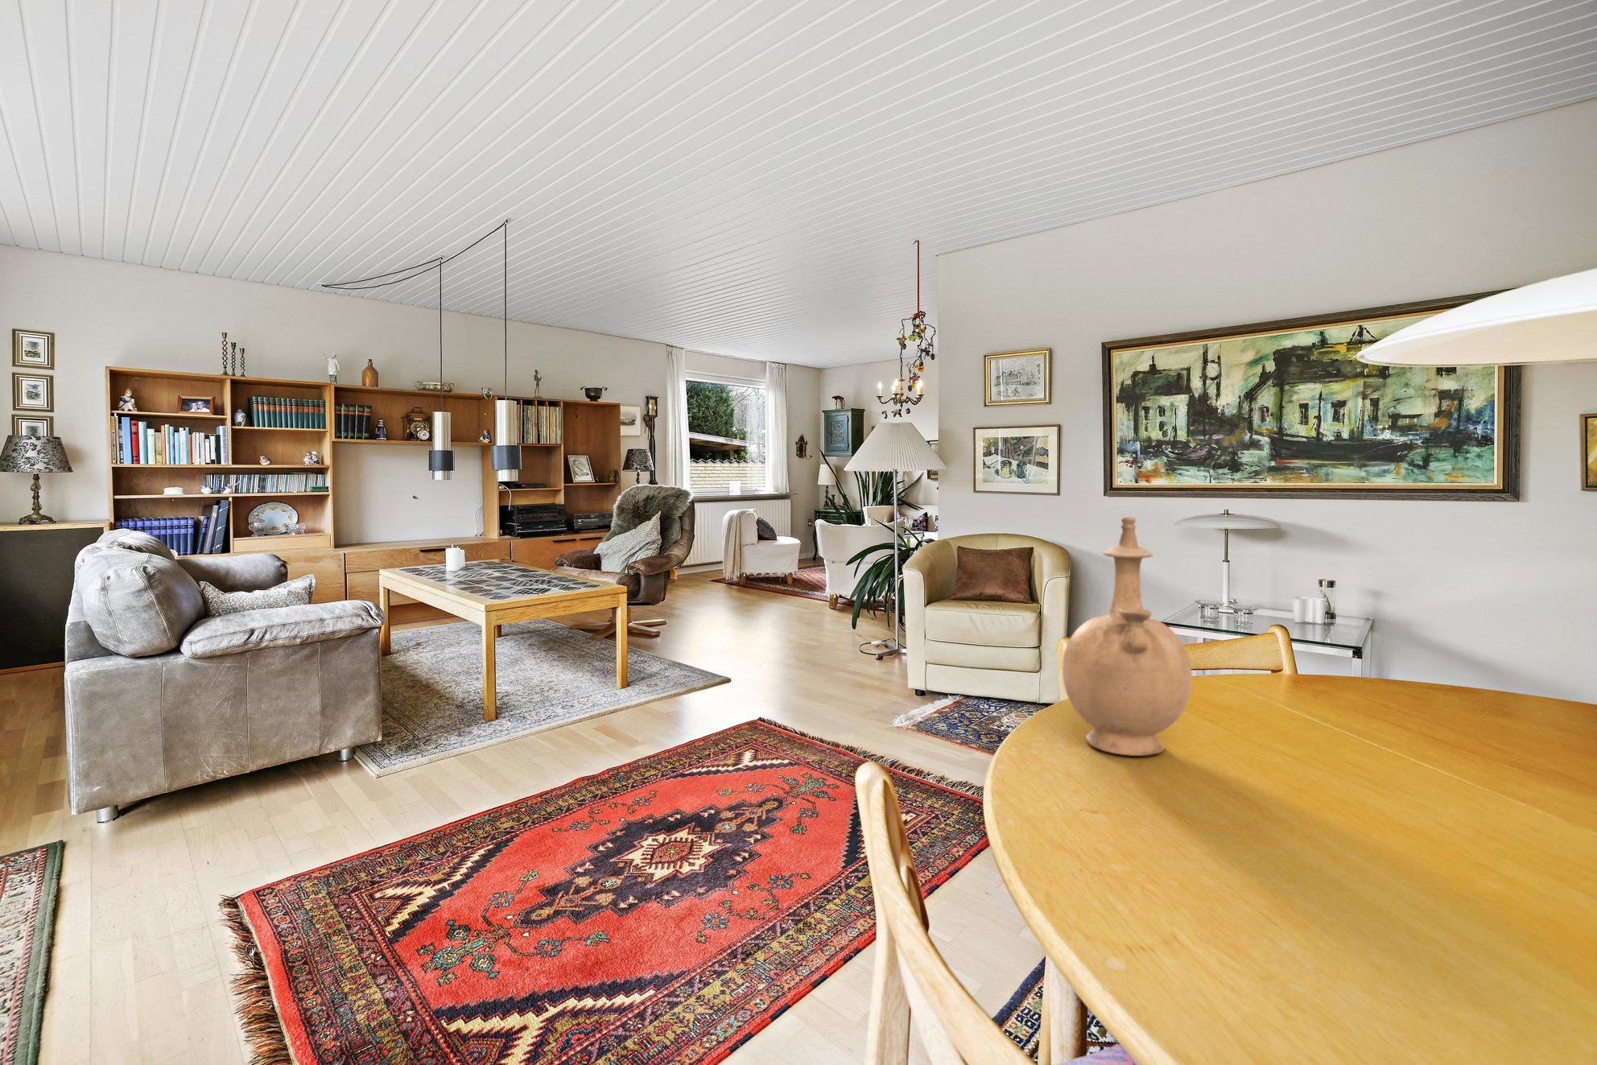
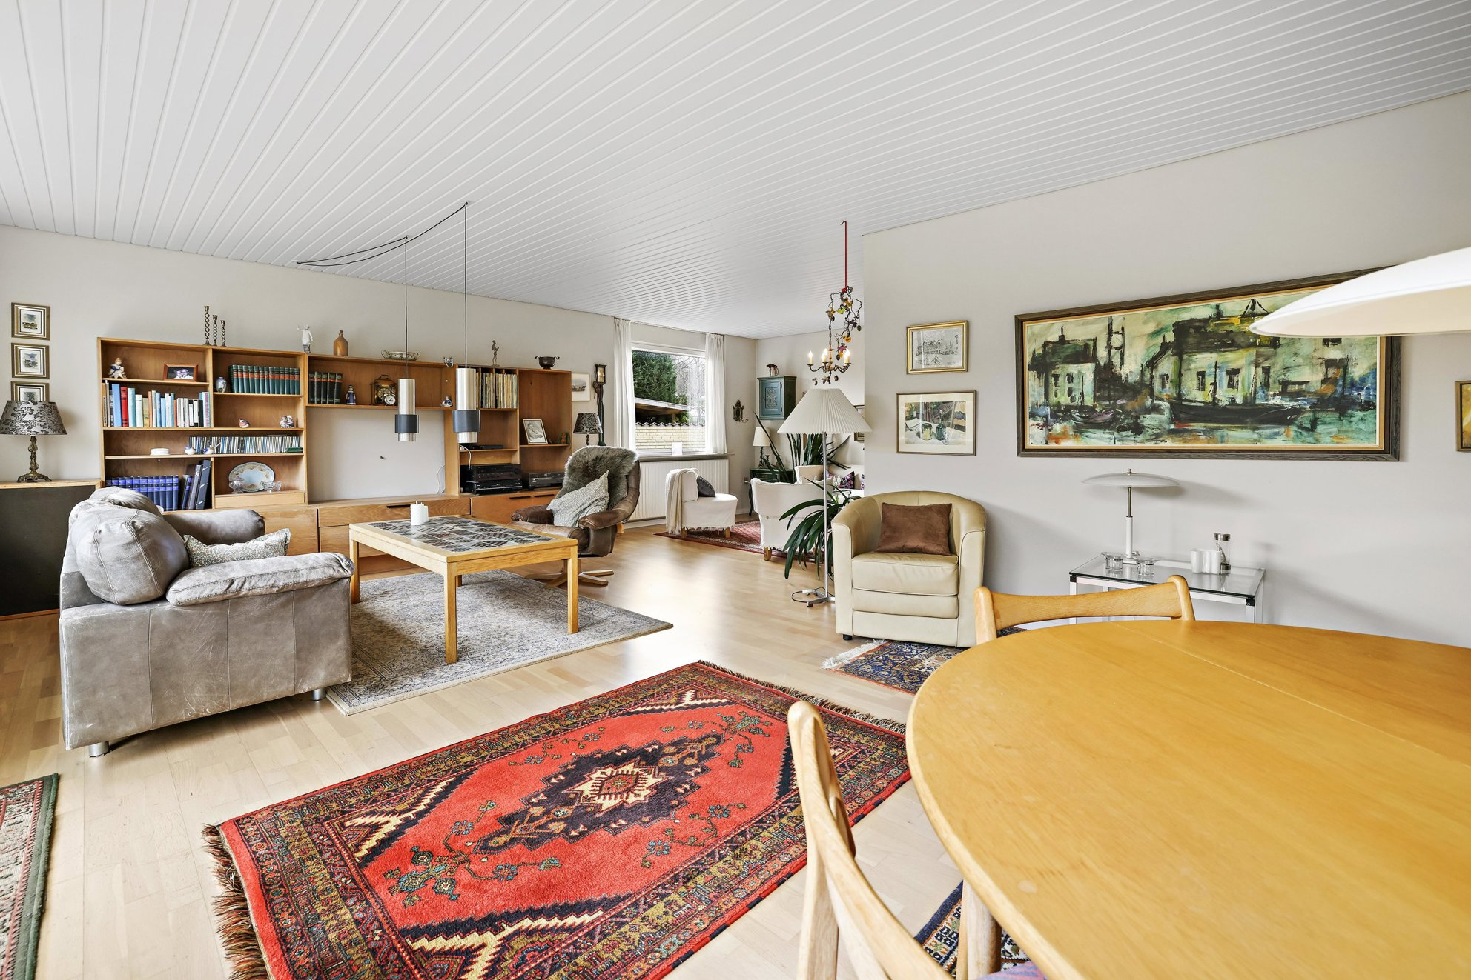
- vase [1062,516,1193,757]
